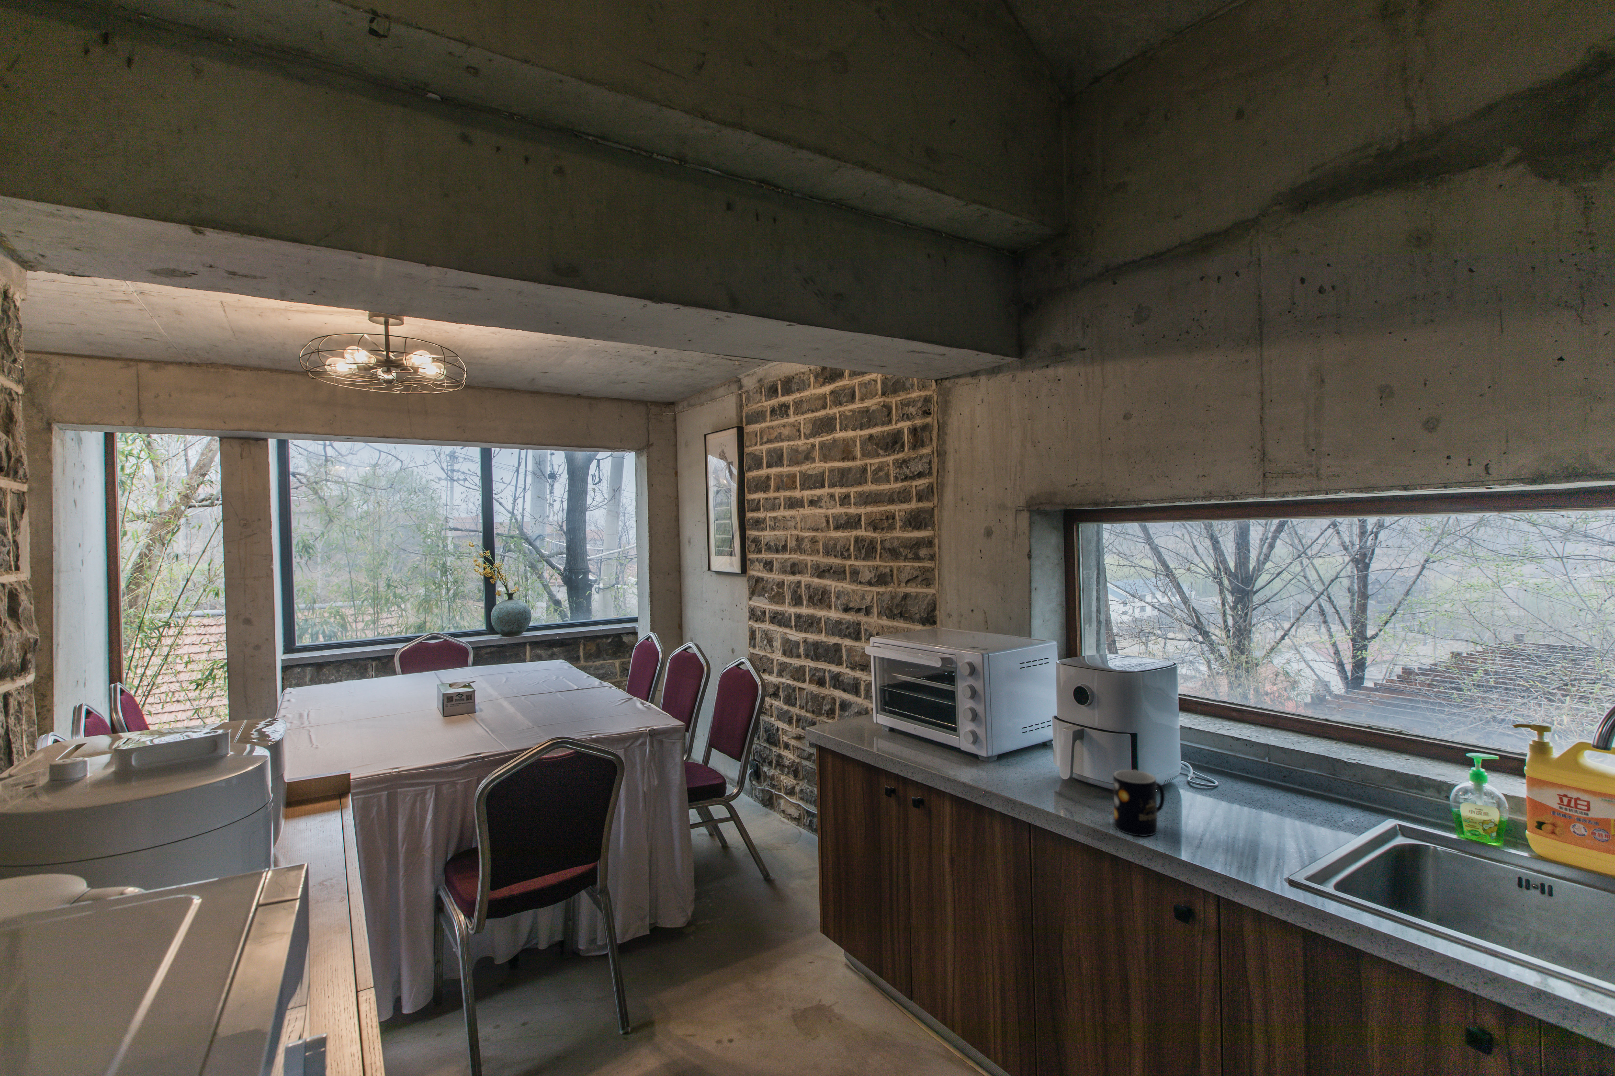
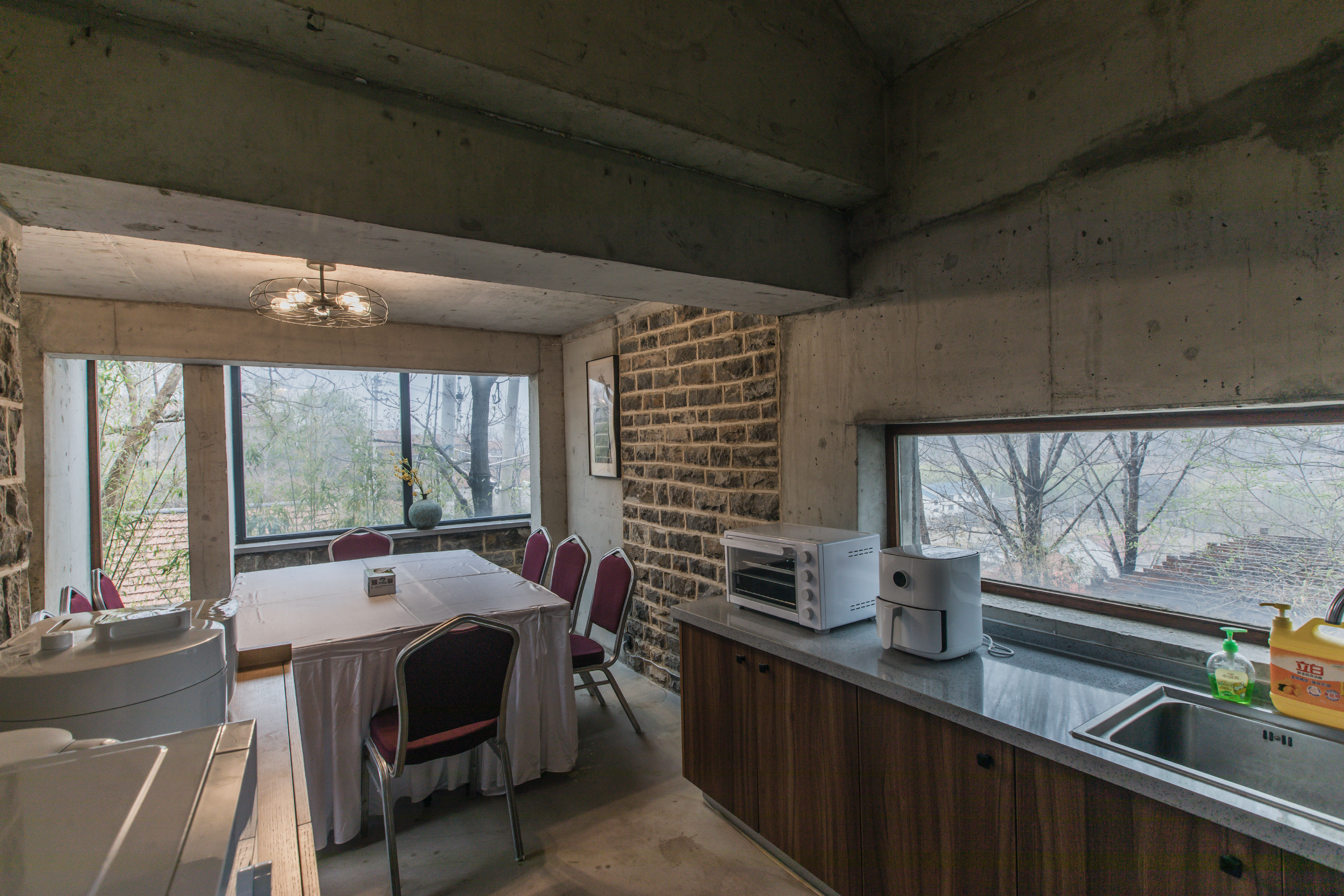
- mug [1113,770,1166,837]
